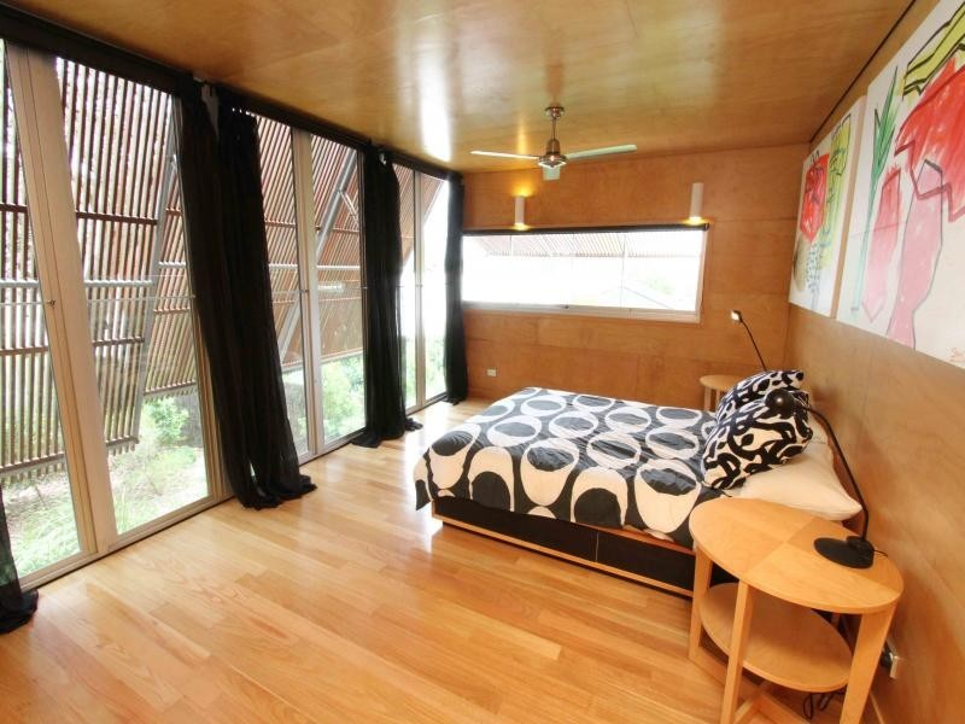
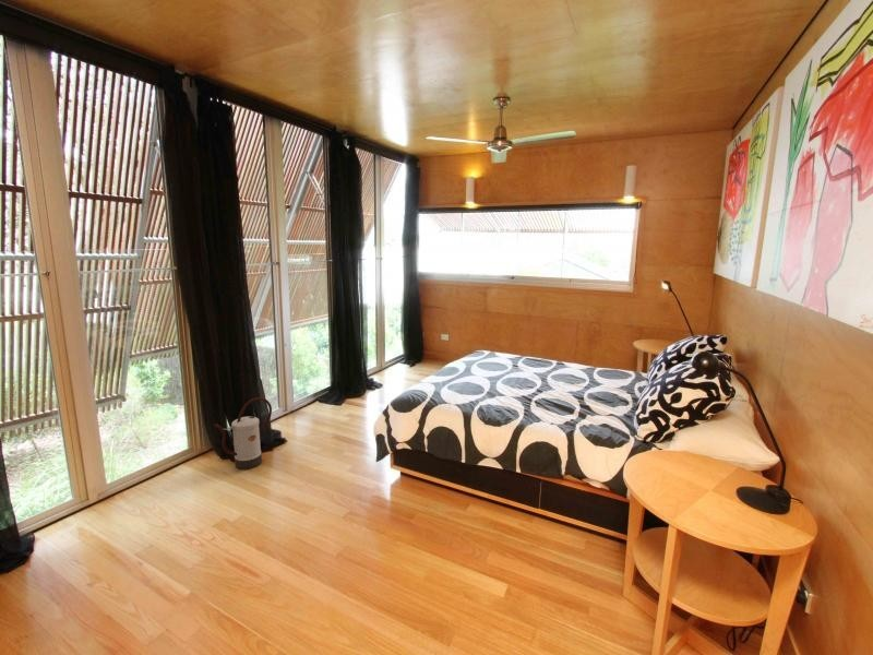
+ watering can [212,396,273,471]
